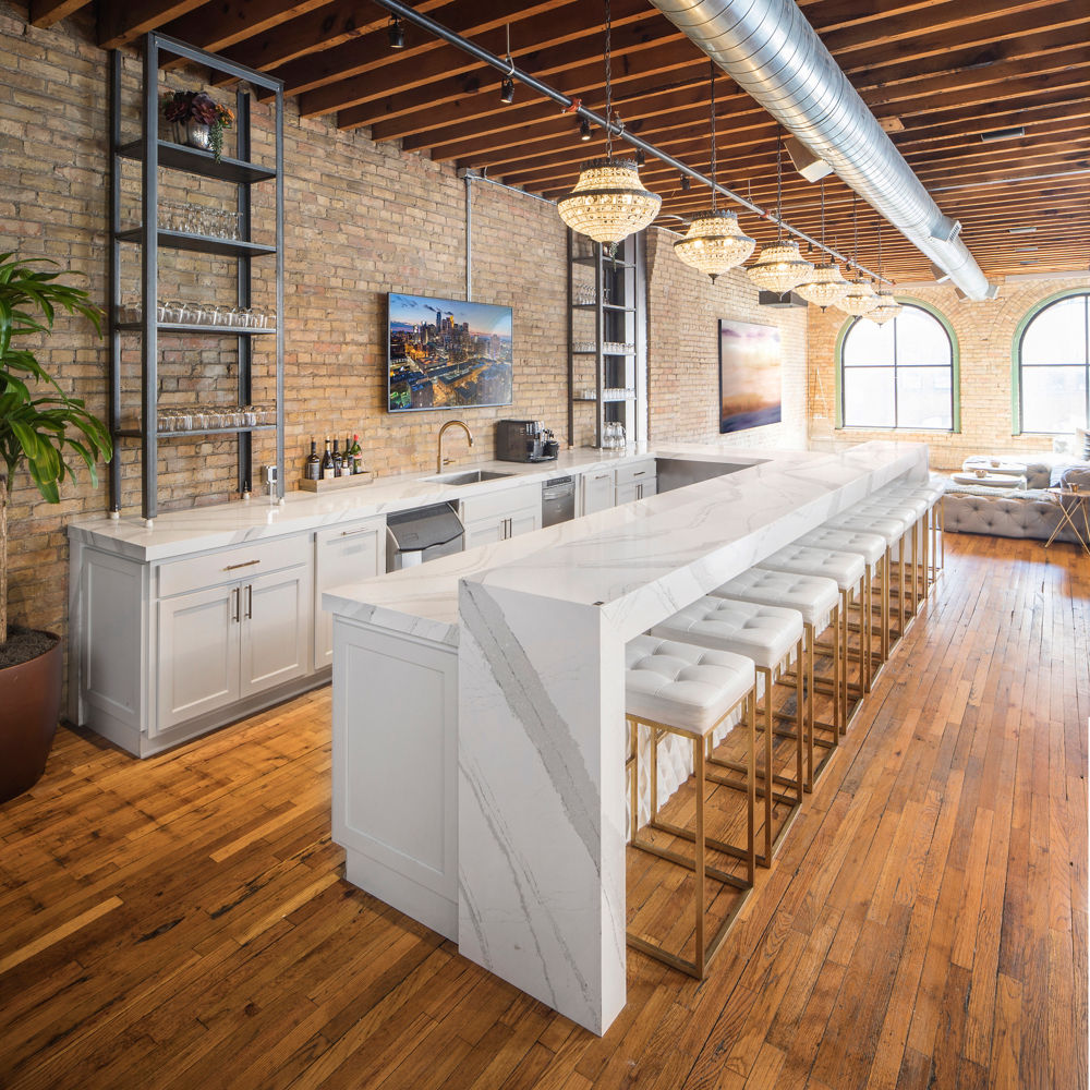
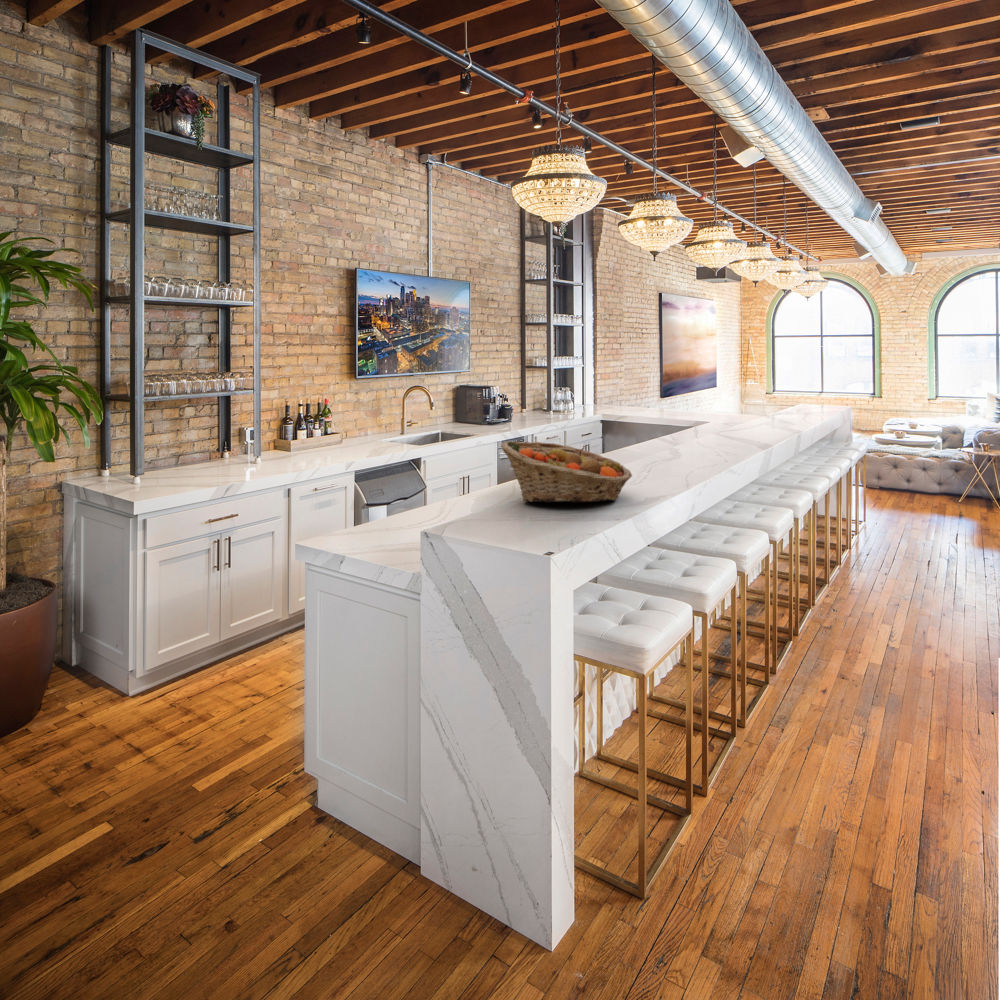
+ fruit basket [500,440,633,503]
